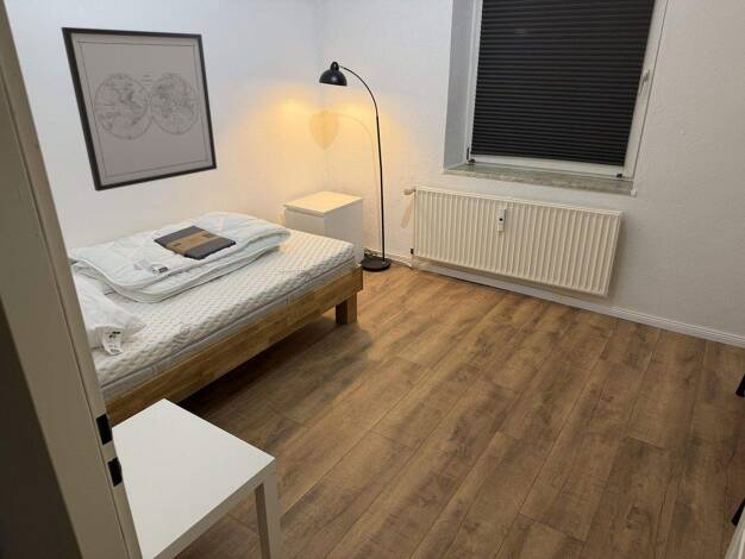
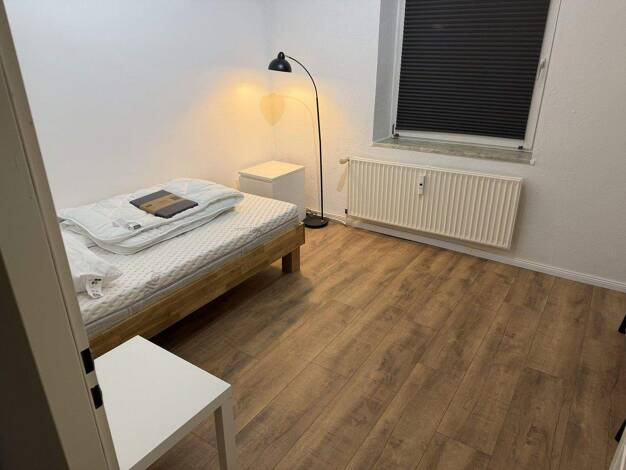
- wall art [60,26,218,193]
